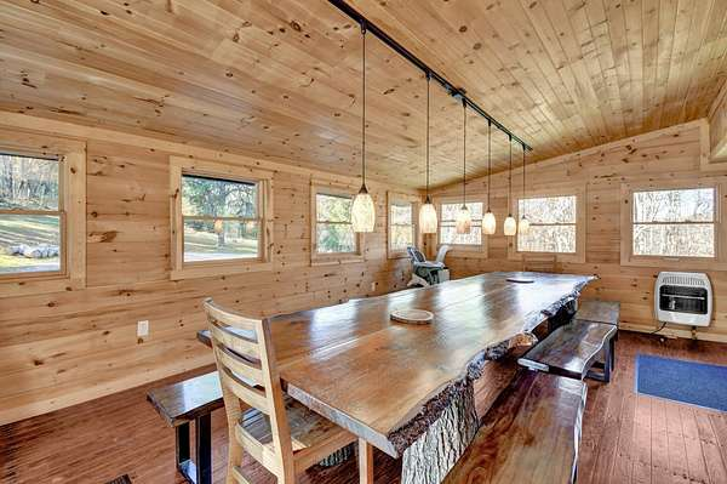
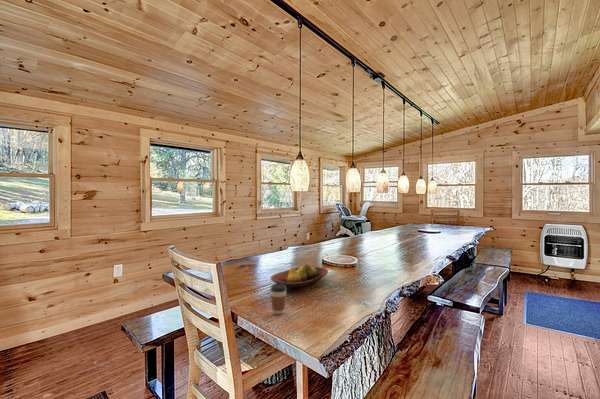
+ fruit bowl [270,263,329,292]
+ coffee cup [269,283,287,315]
